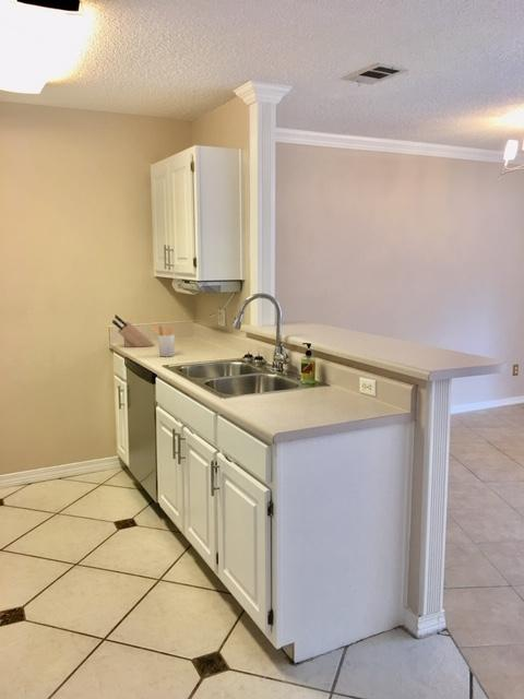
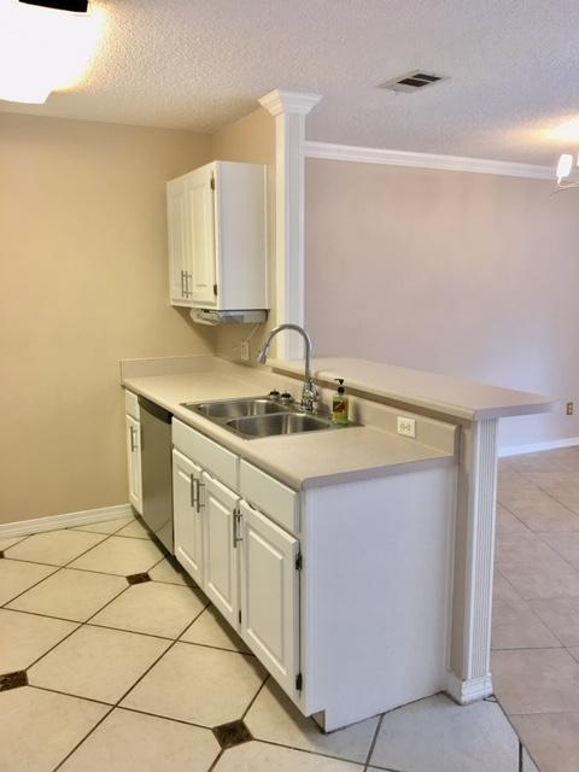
- knife block [111,313,156,348]
- utensil holder [148,324,176,357]
